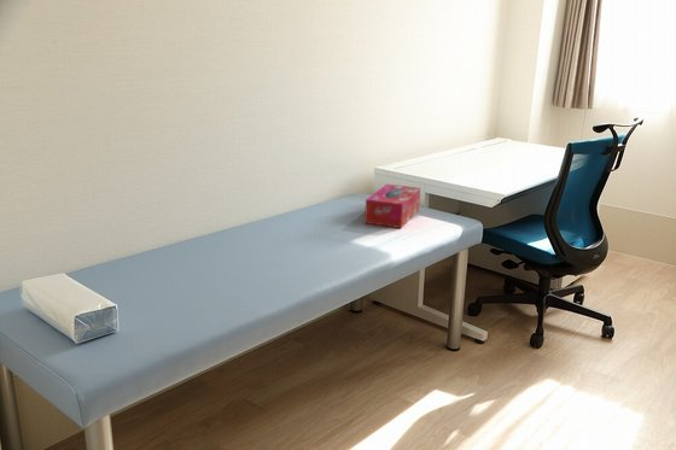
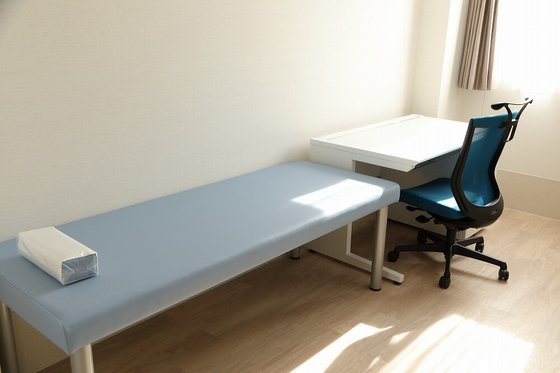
- tissue box [363,183,421,229]
